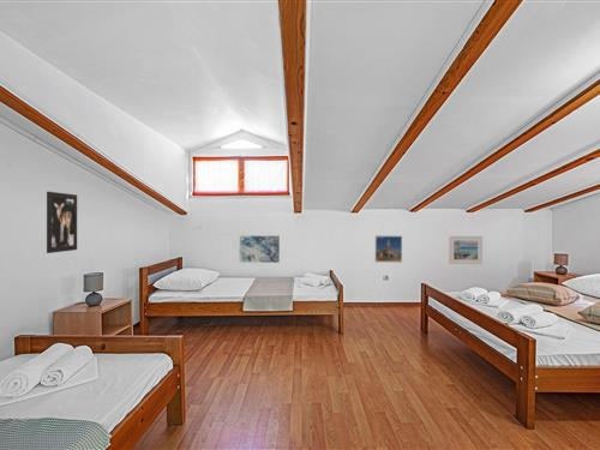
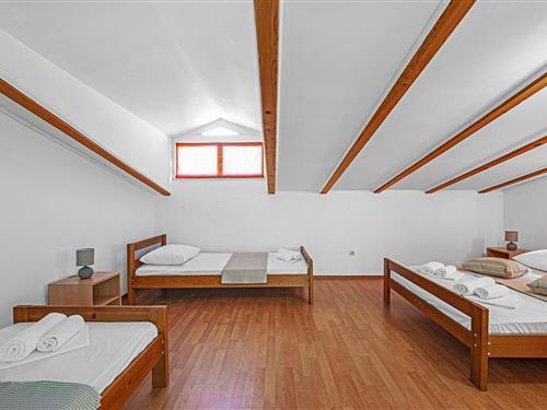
- wall art [239,234,281,264]
- wall art [46,191,78,254]
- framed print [448,235,484,265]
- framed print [374,234,403,264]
